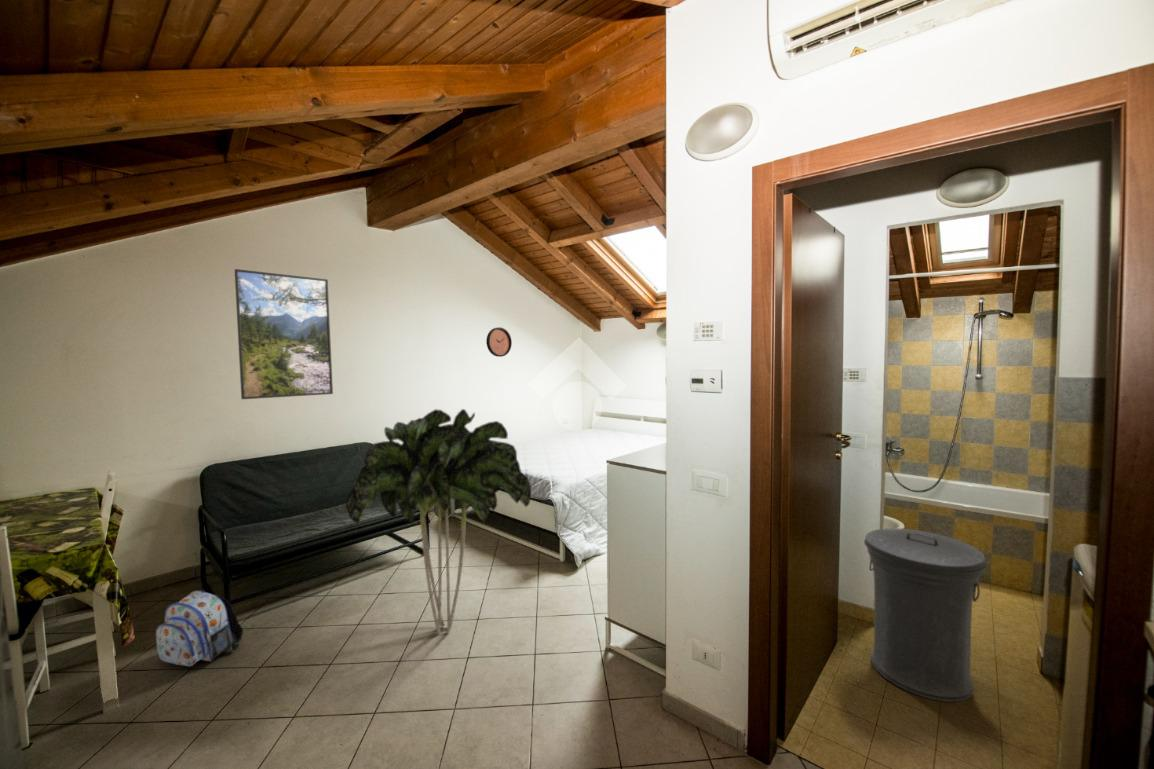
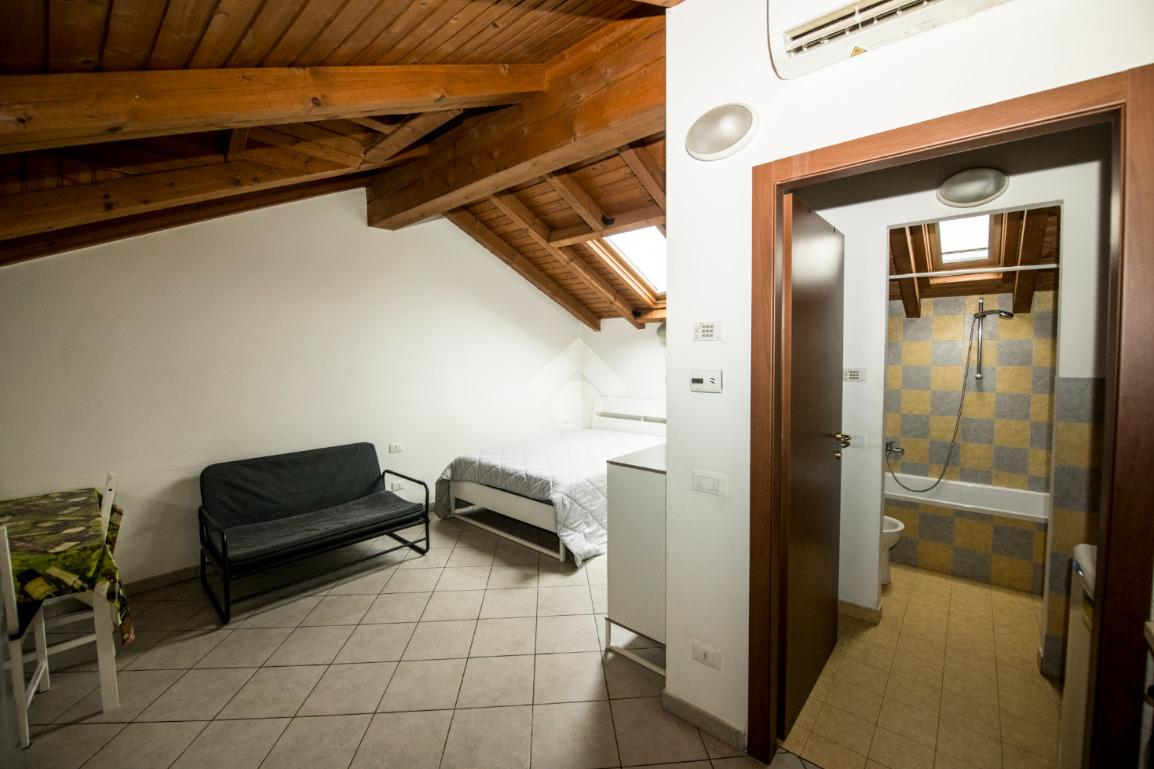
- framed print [234,268,334,400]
- indoor plant [345,408,532,635]
- trash can [863,527,988,703]
- clock [485,326,513,358]
- backpack [155,589,244,667]
